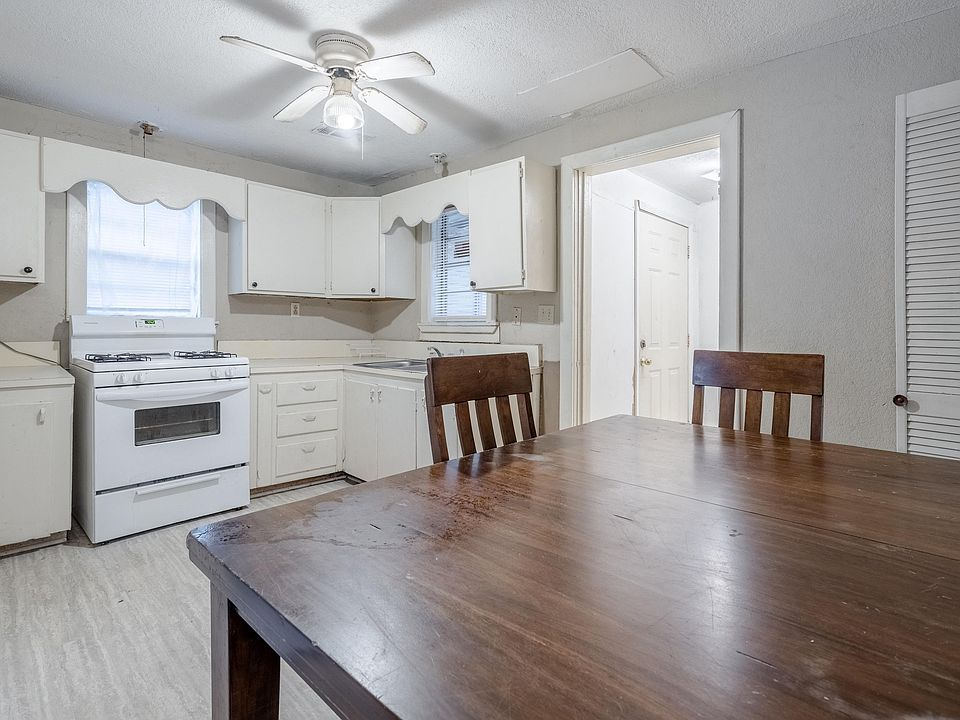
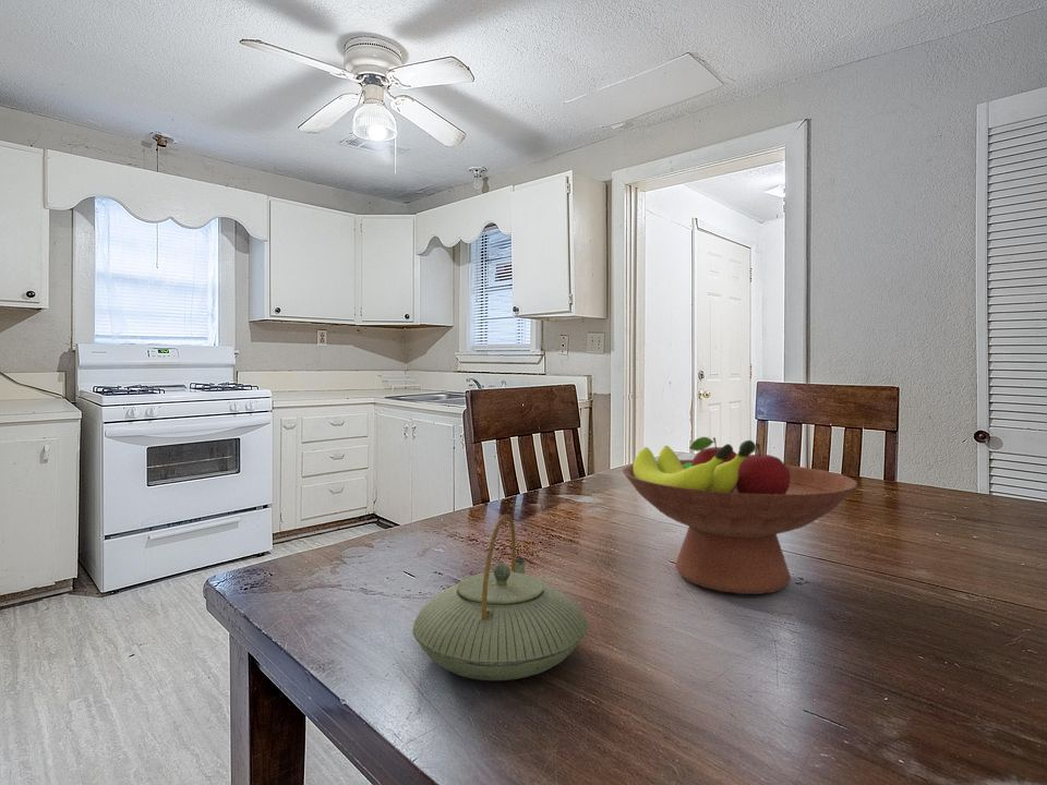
+ fruit bowl [622,436,858,595]
+ teapot [412,514,589,681]
